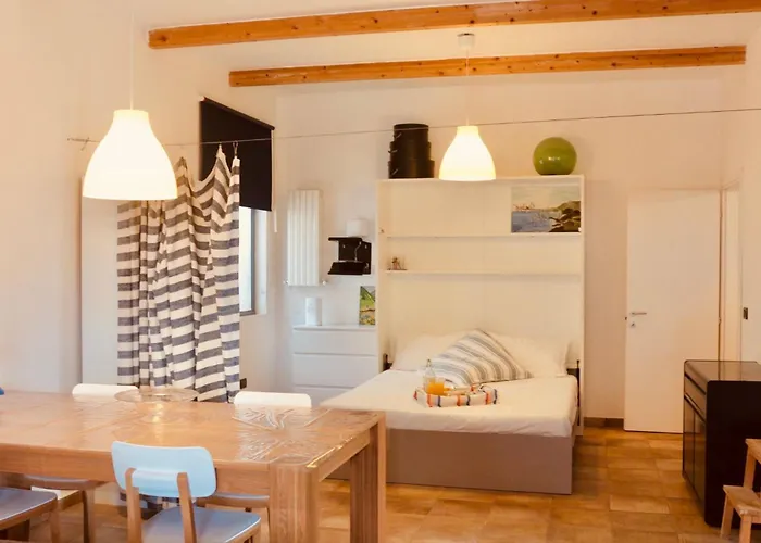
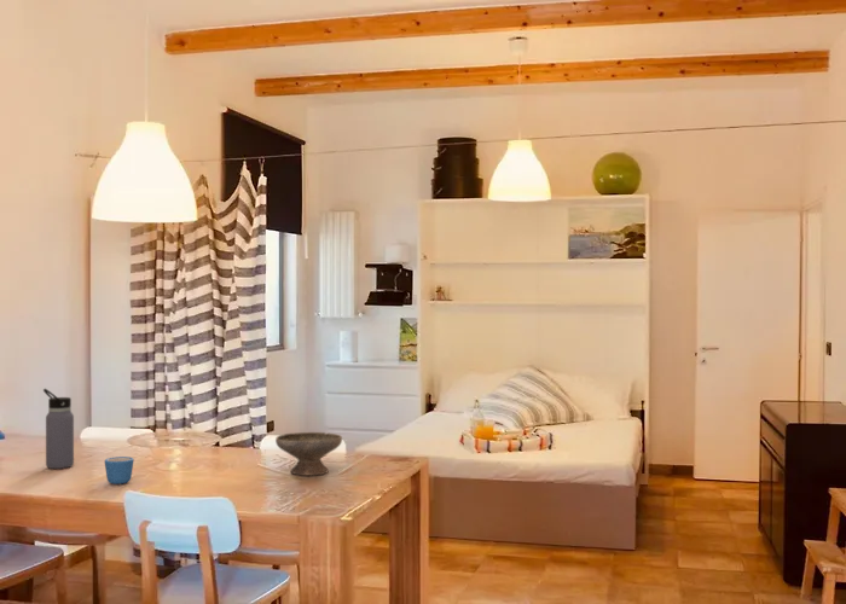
+ water bottle [42,388,75,470]
+ mug [104,455,135,486]
+ bowl [274,431,343,477]
